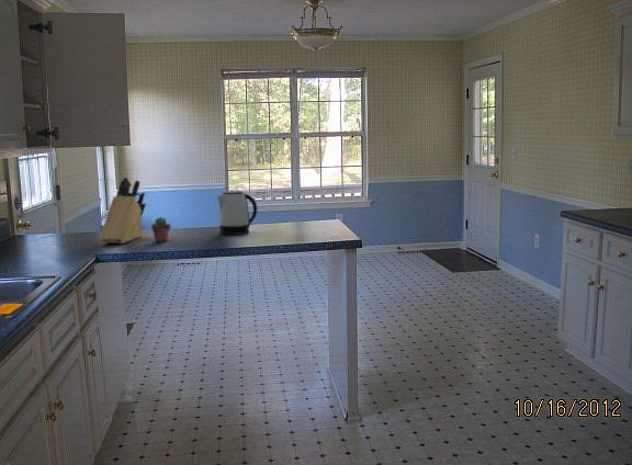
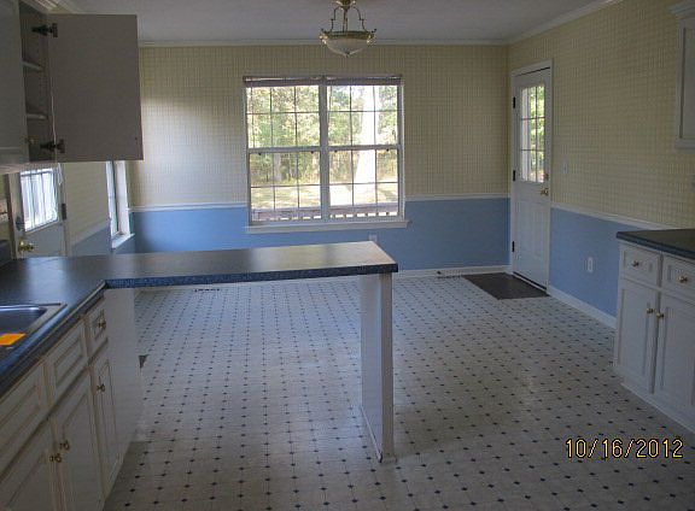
- kettle [216,190,258,236]
- potted succulent [150,216,172,243]
- knife block [99,177,147,245]
